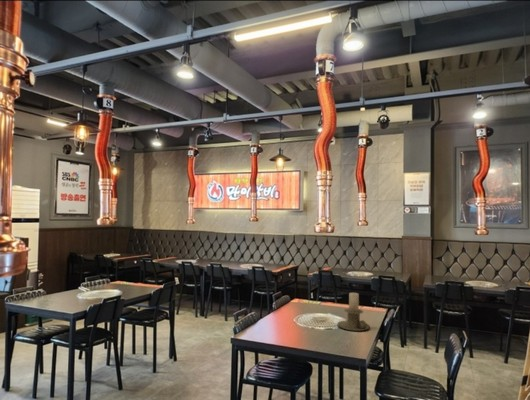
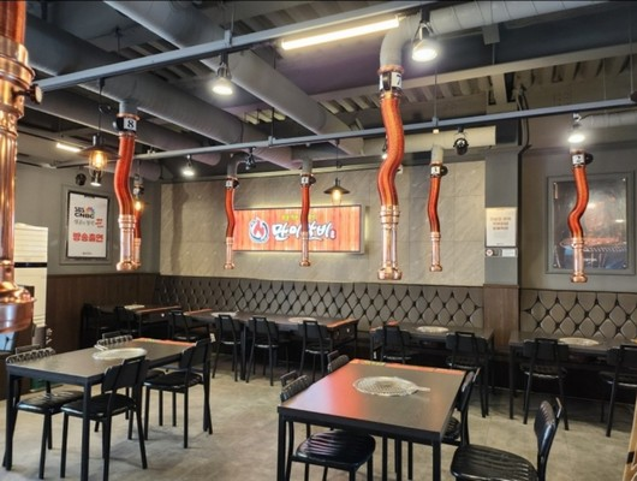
- candle holder [336,292,371,332]
